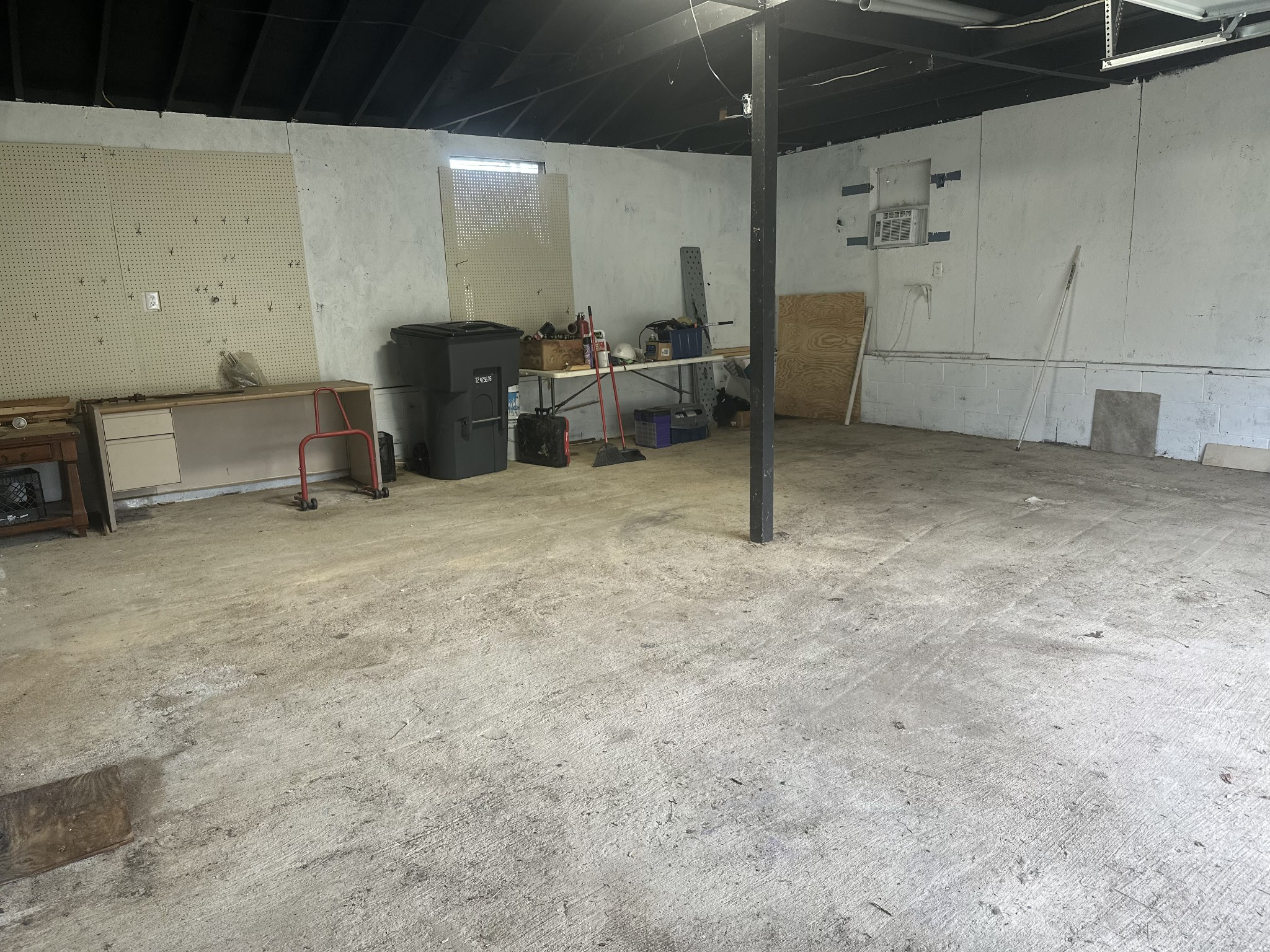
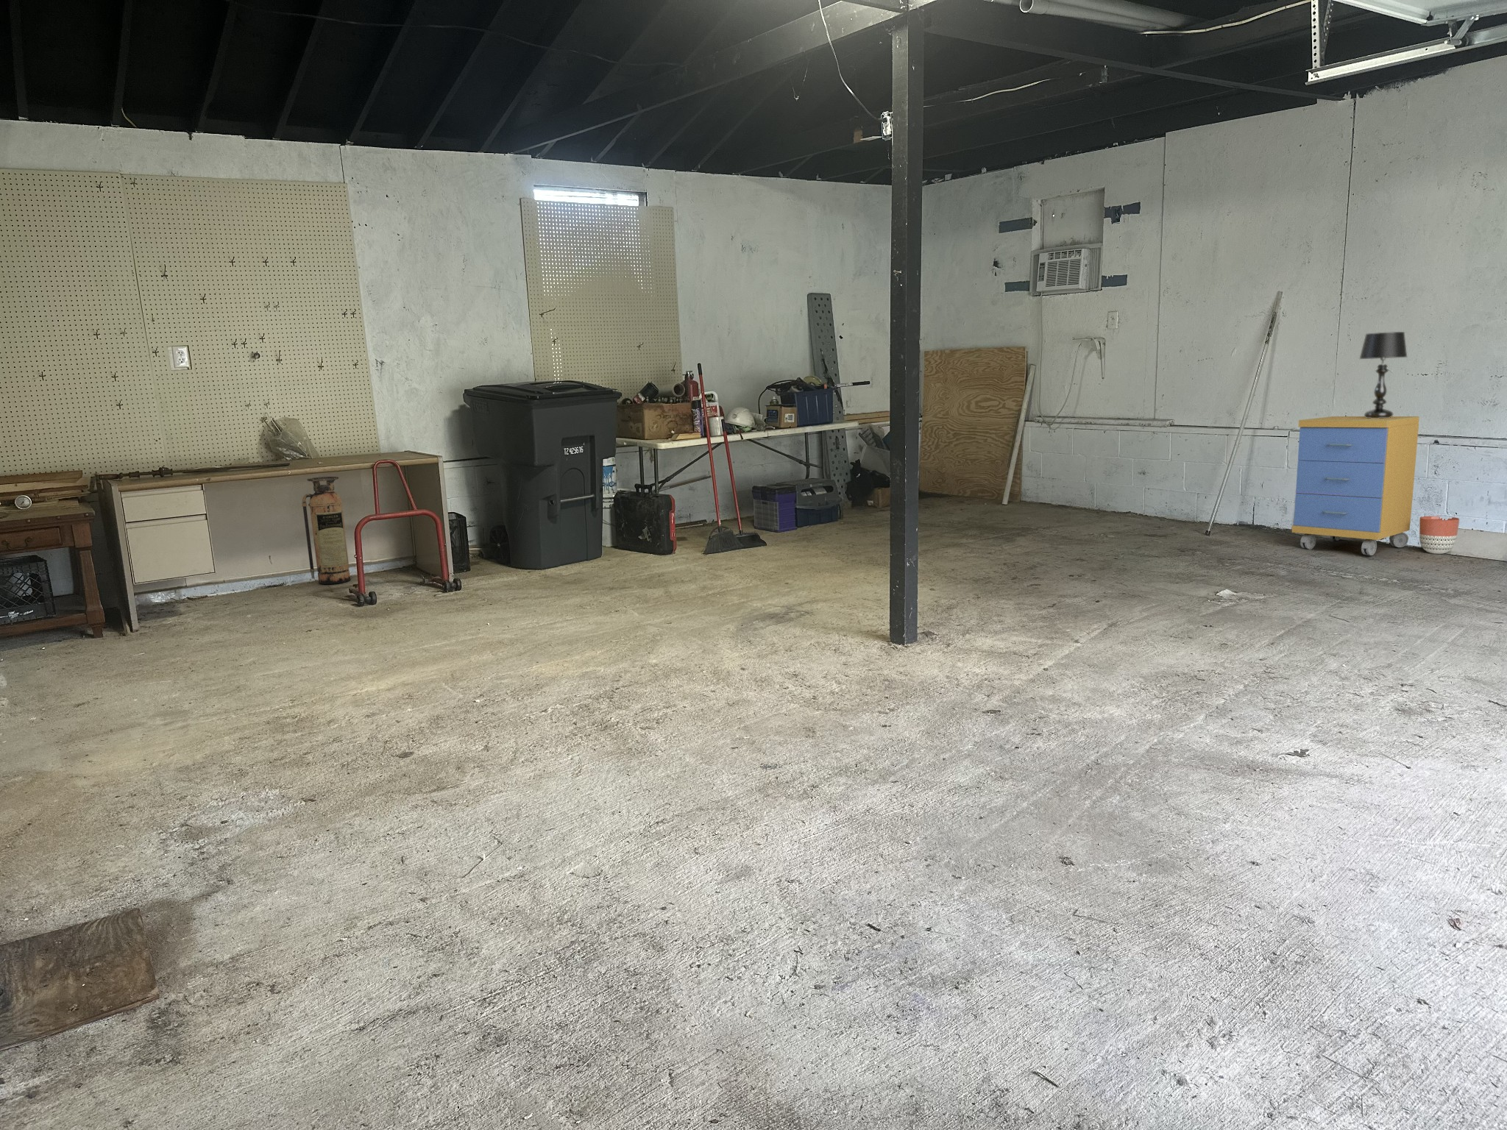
+ storage cabinet [1291,415,1420,557]
+ table lamp [1359,331,1407,419]
+ planter [1419,515,1460,554]
+ fire extinguisher [301,476,351,585]
